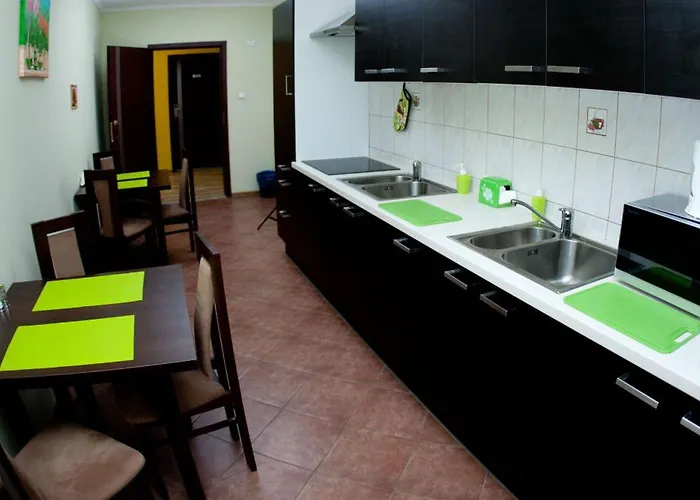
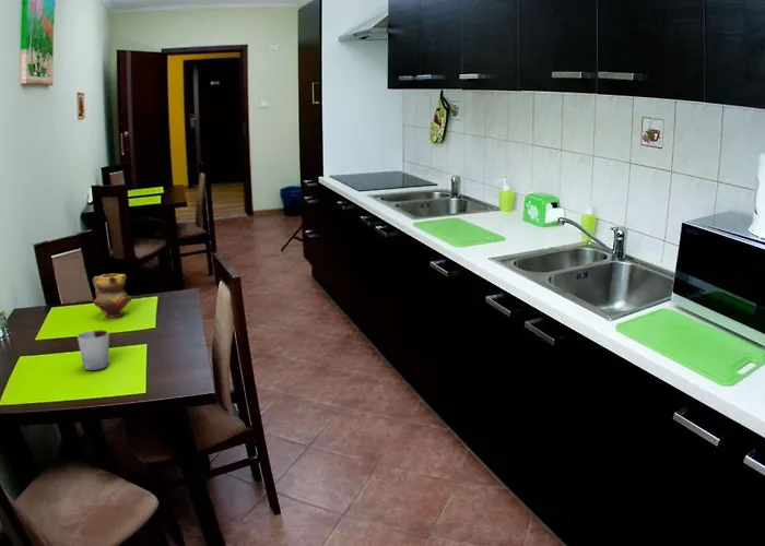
+ cup [76,330,110,371]
+ teapot [92,273,132,319]
